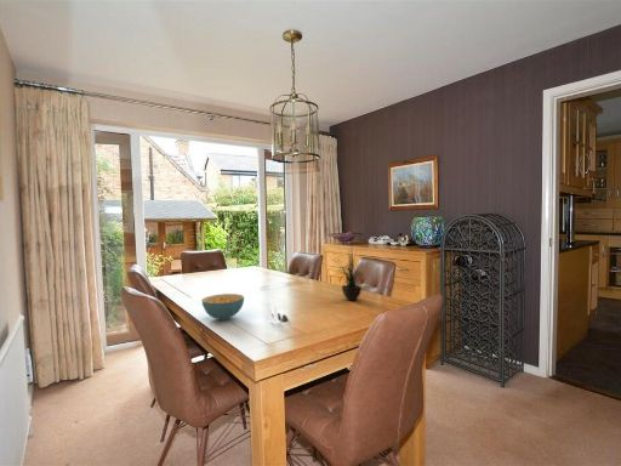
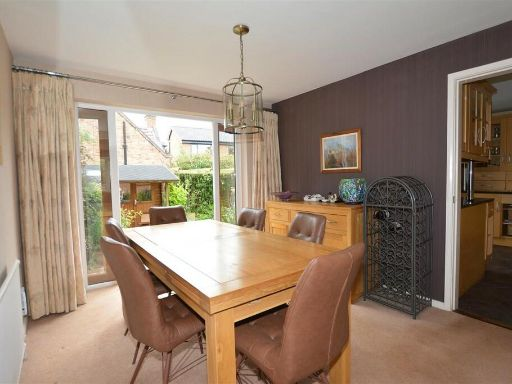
- cereal bowl [200,292,245,322]
- salt and pepper shaker set [264,301,290,324]
- potted plant [335,245,363,301]
